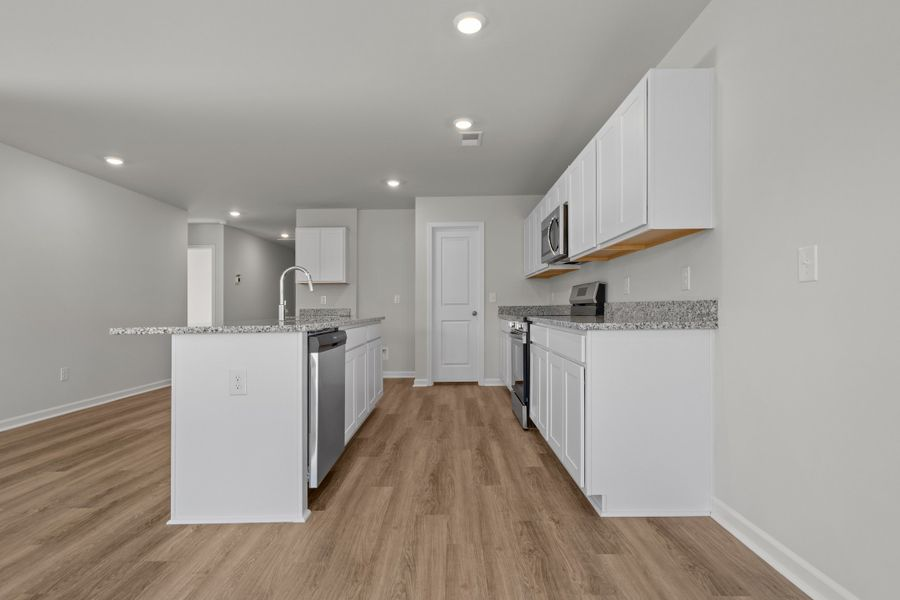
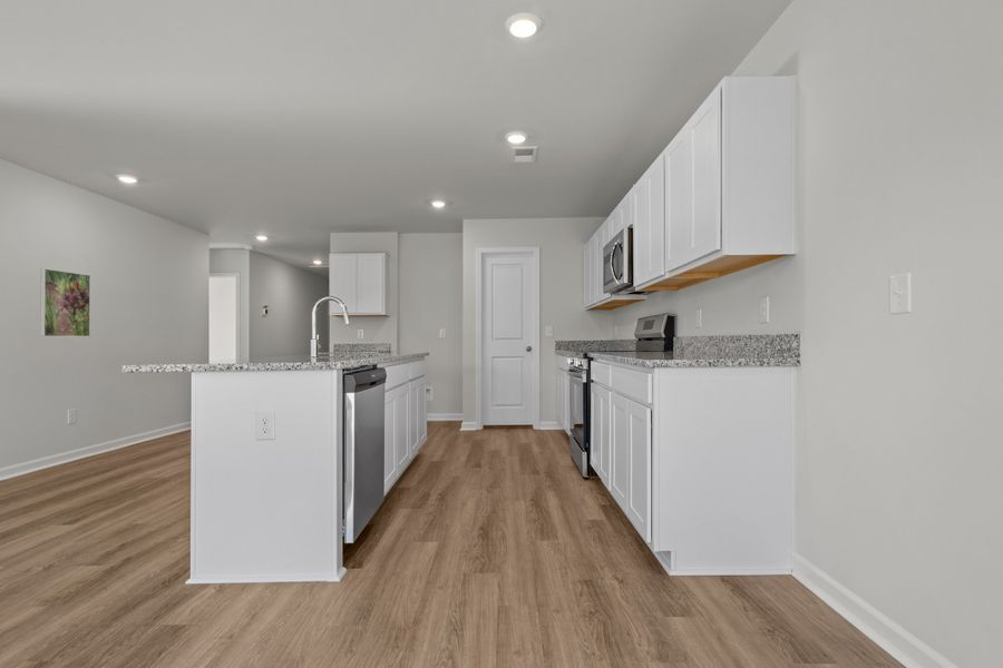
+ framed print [39,267,91,337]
